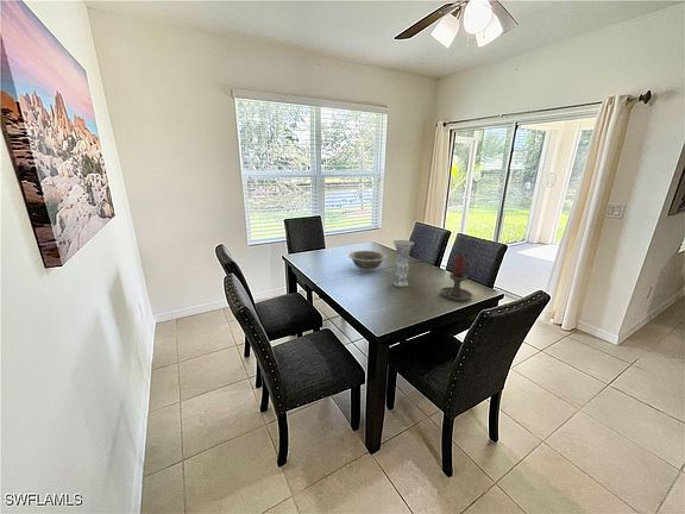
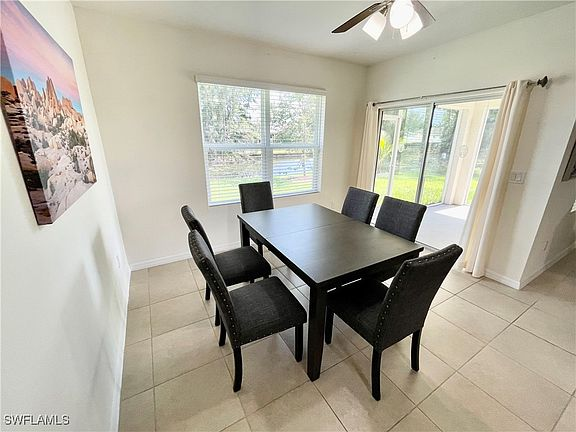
- vase [391,239,415,288]
- candle holder [438,255,473,302]
- decorative bowl [347,250,388,272]
